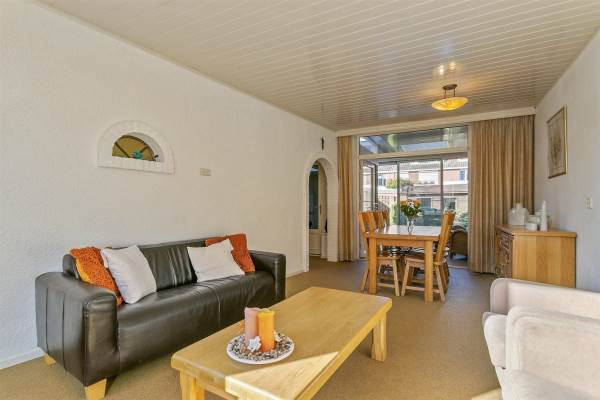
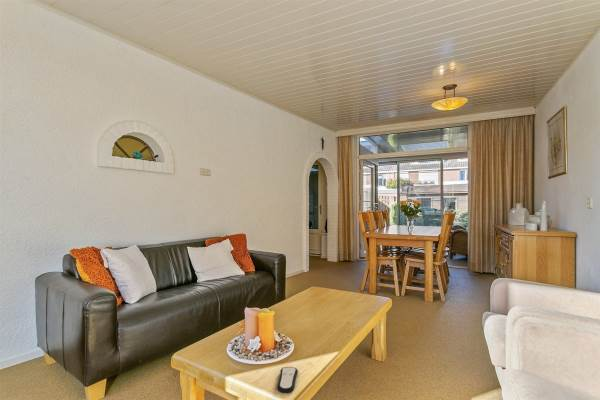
+ remote control [276,366,299,394]
